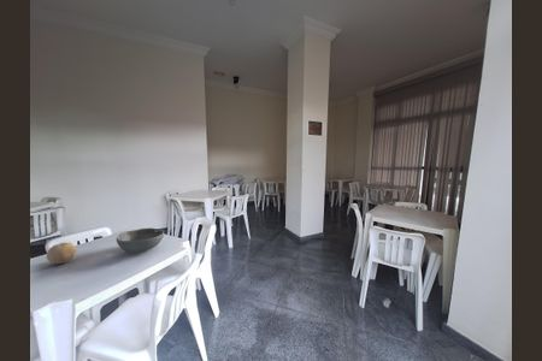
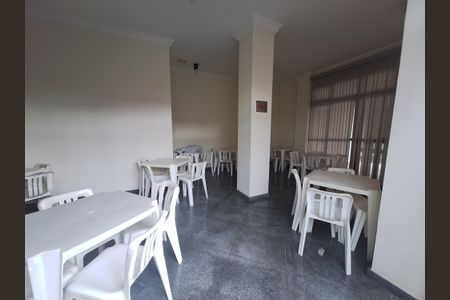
- fruit [46,242,77,265]
- bowl [116,227,165,254]
